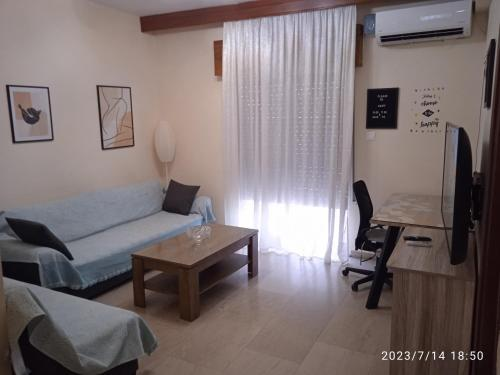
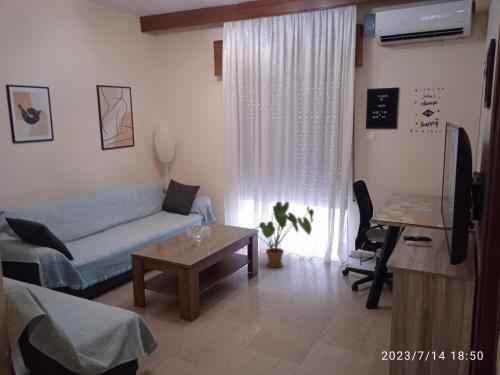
+ house plant [252,201,315,269]
